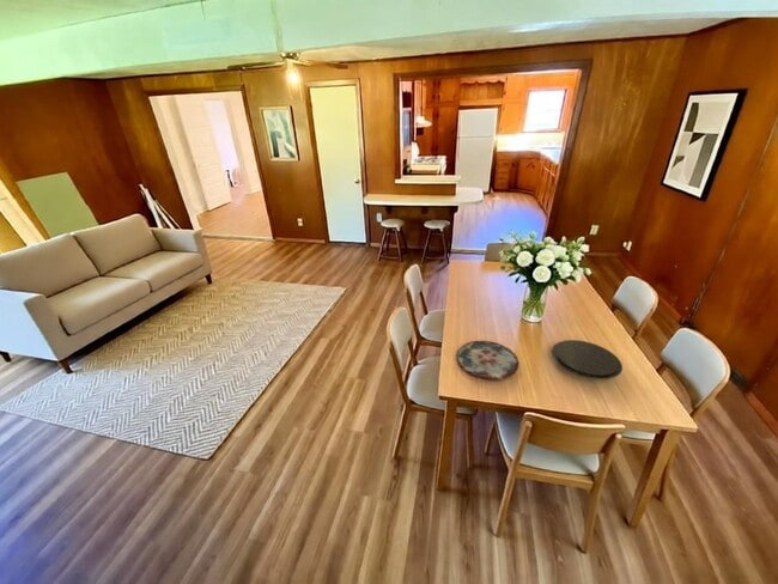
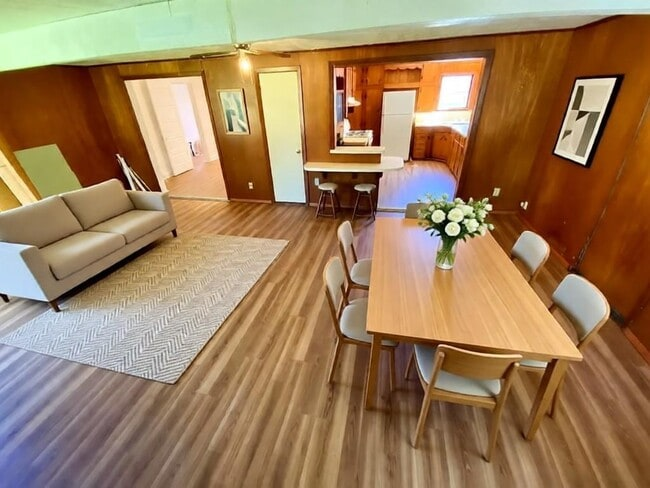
- plate [551,339,624,381]
- plate [455,340,519,382]
